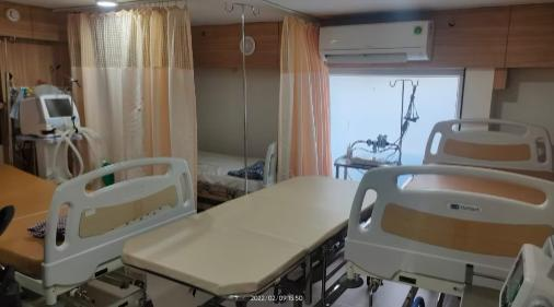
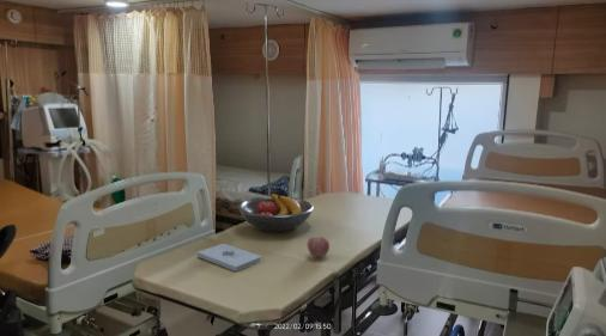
+ fruit bowl [237,193,315,233]
+ apple [307,236,331,258]
+ notepad [196,243,262,273]
